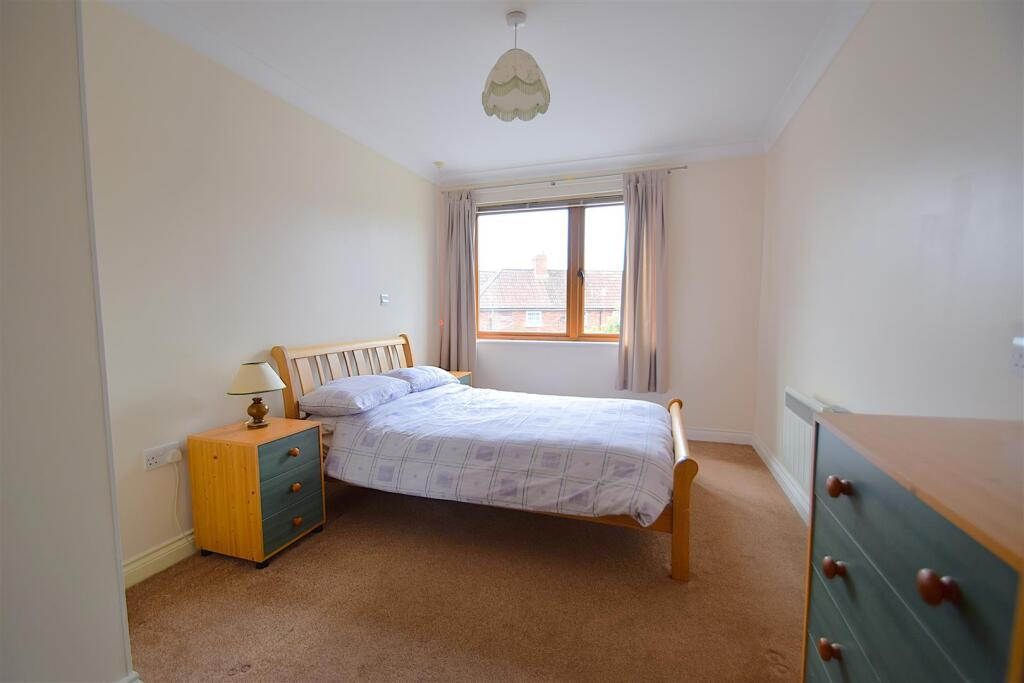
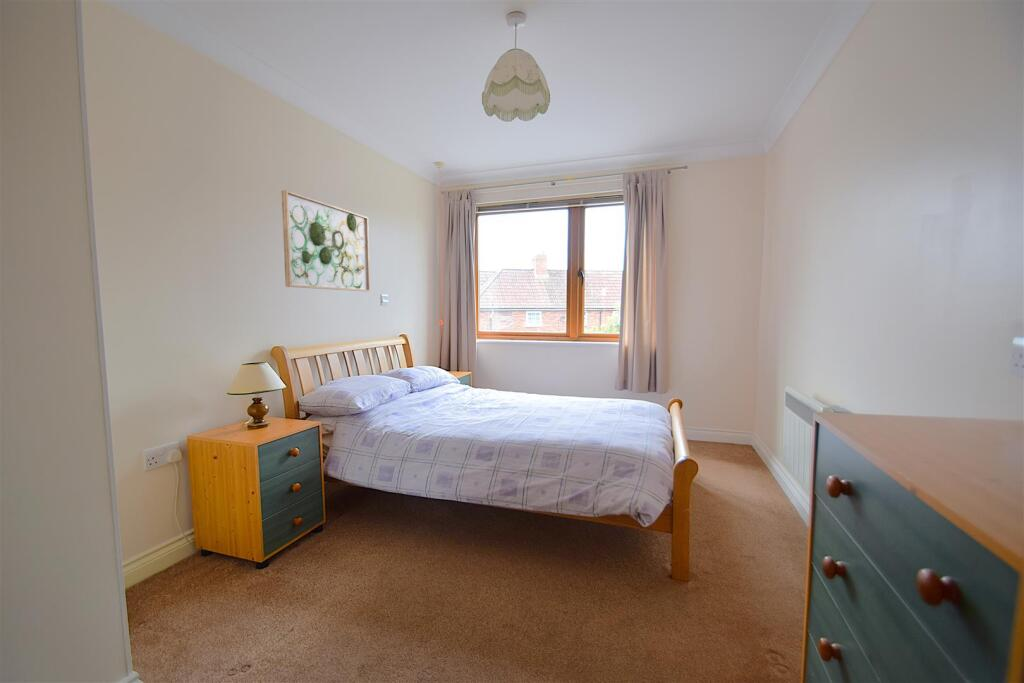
+ wall art [280,189,371,292]
